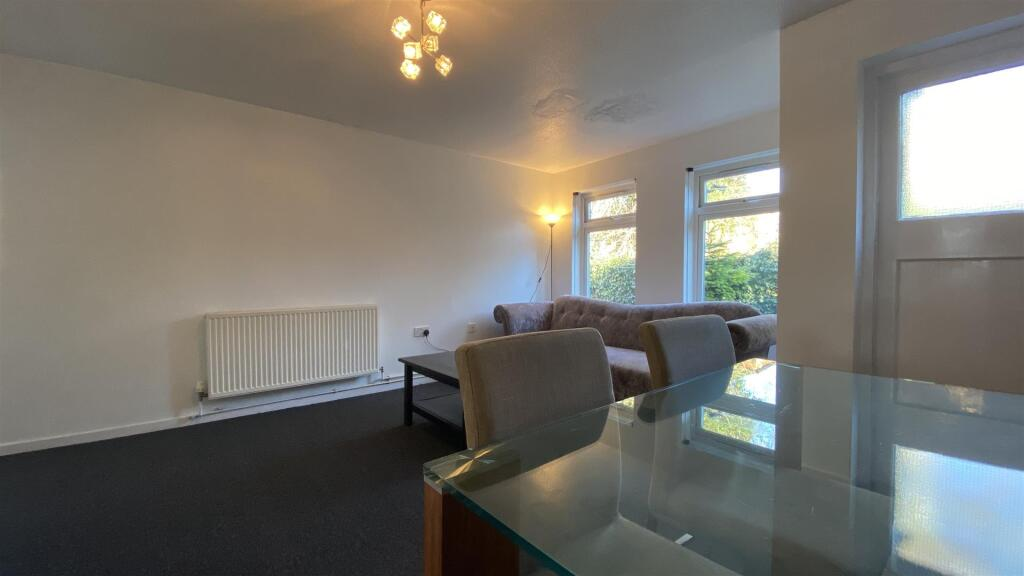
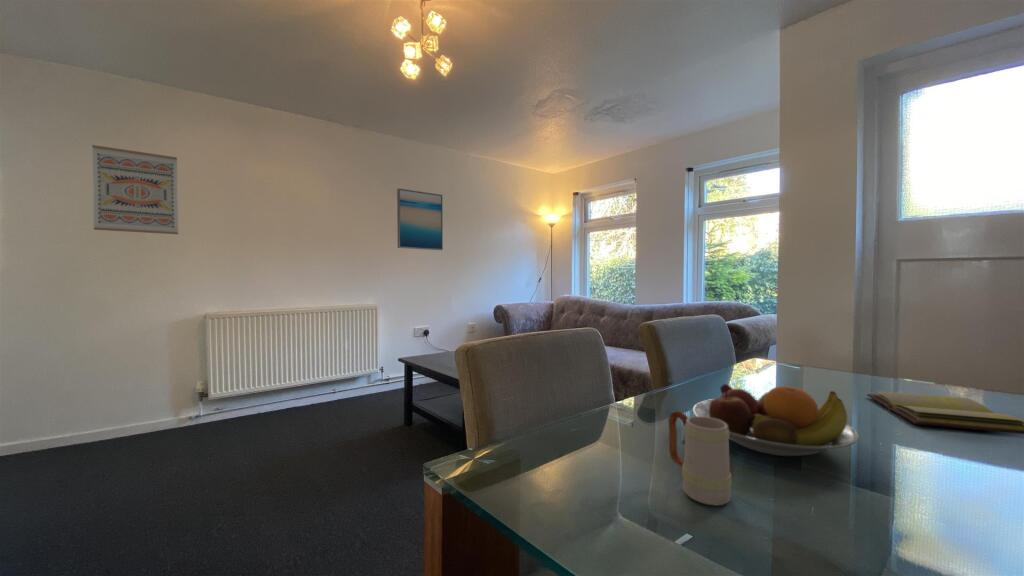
+ wall art [91,144,179,235]
+ mug [667,410,733,506]
+ diary [866,390,1024,435]
+ wall art [396,187,444,251]
+ fruit bowl [692,383,860,457]
